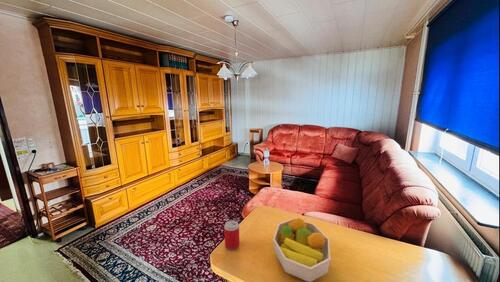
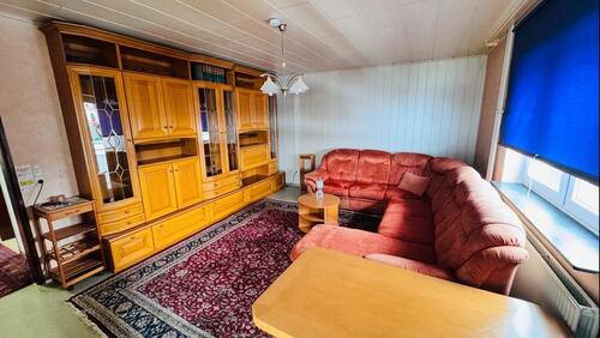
- beverage can [223,219,241,251]
- fruit bowl [272,217,331,282]
